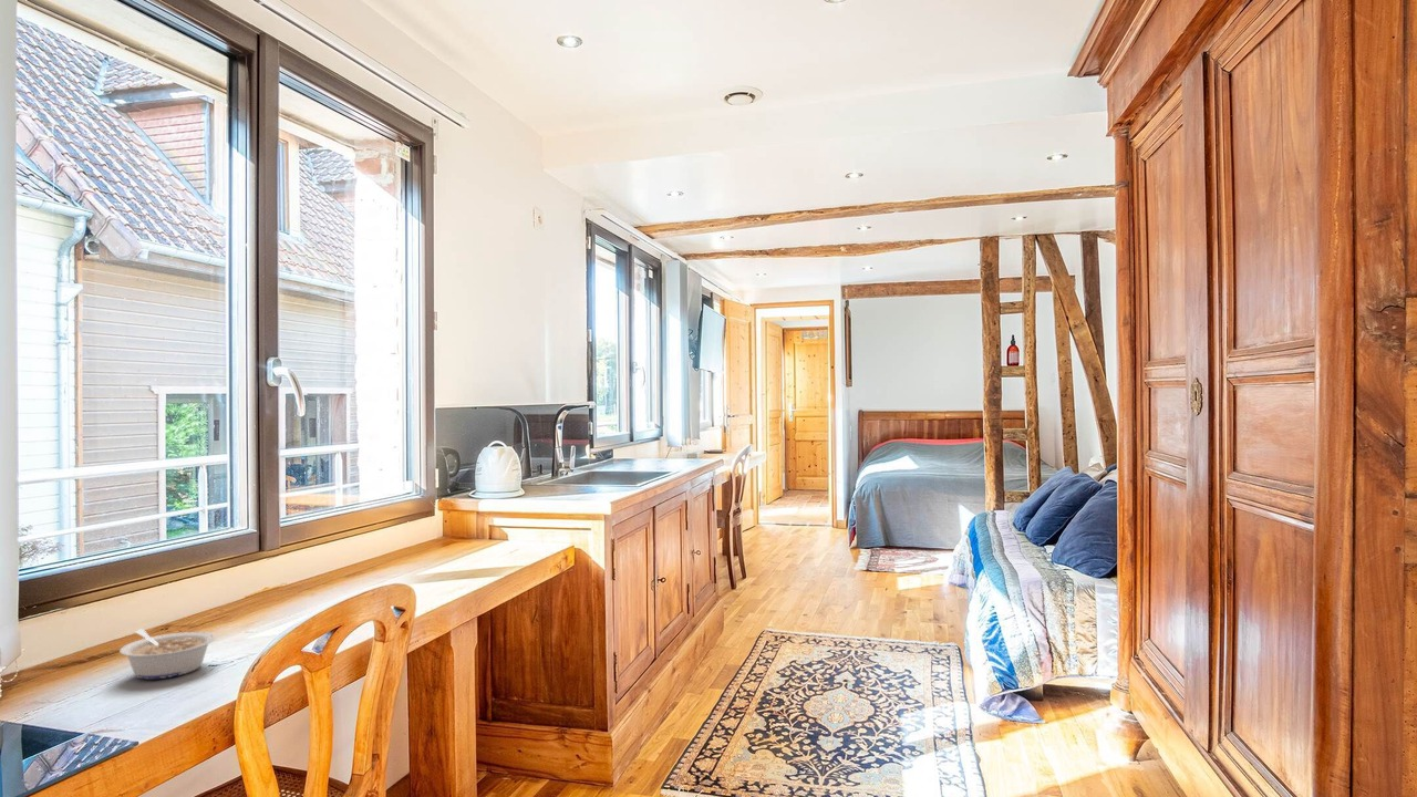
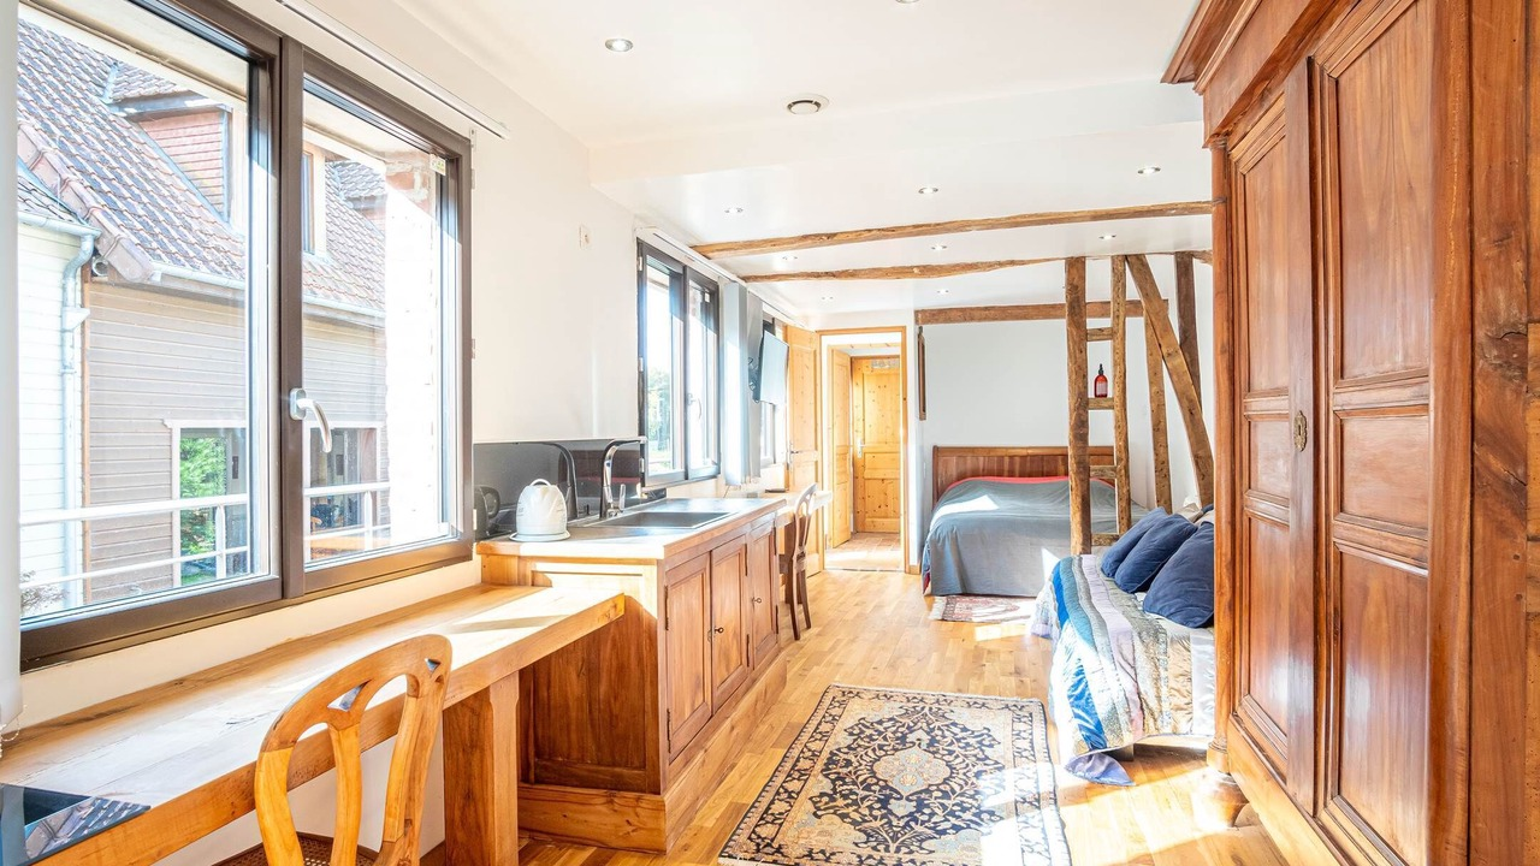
- legume [118,628,216,681]
